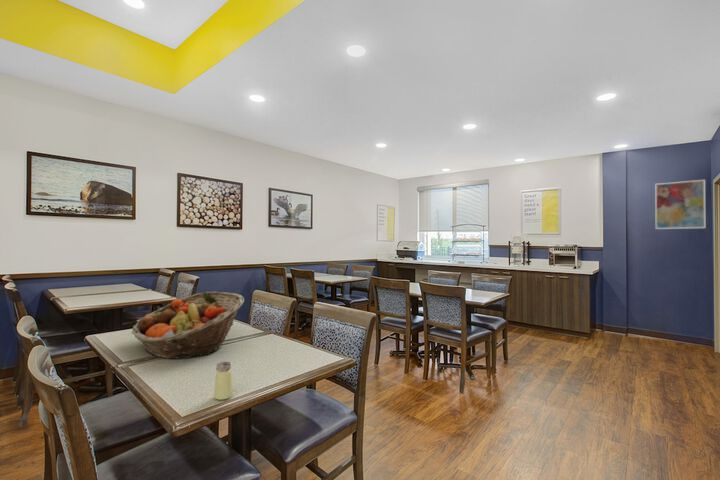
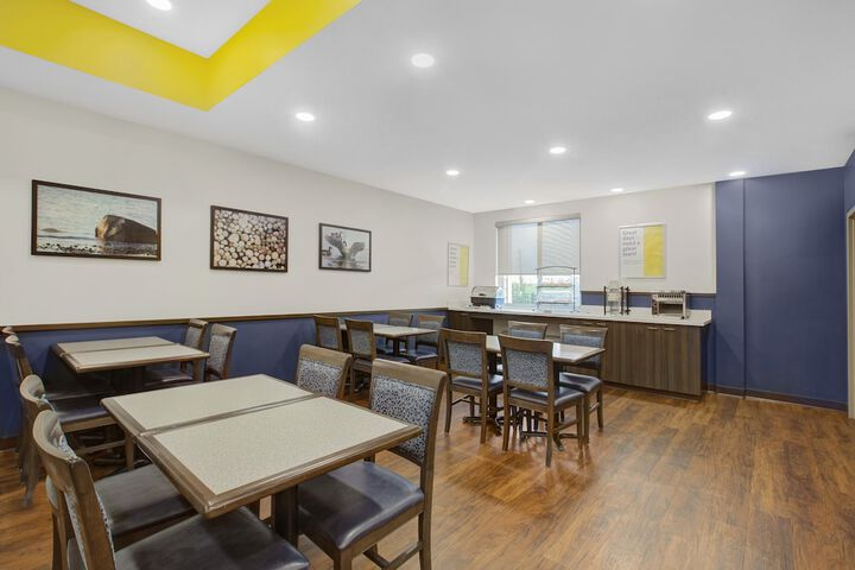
- saltshaker [213,361,234,401]
- fruit basket [131,291,245,360]
- wall art [654,179,707,230]
